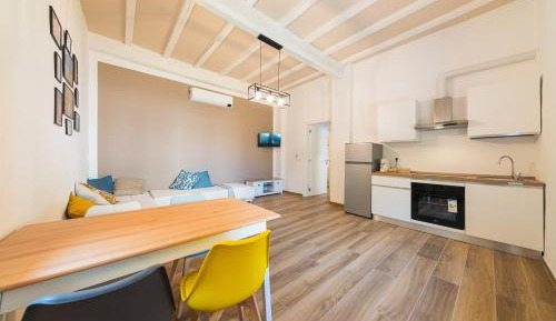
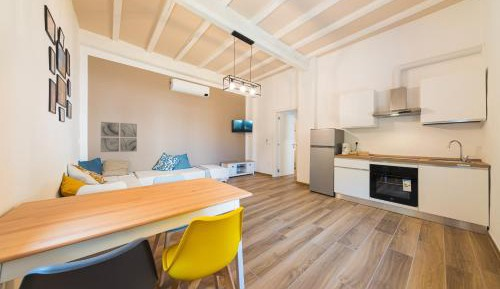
+ wall art [100,121,138,153]
